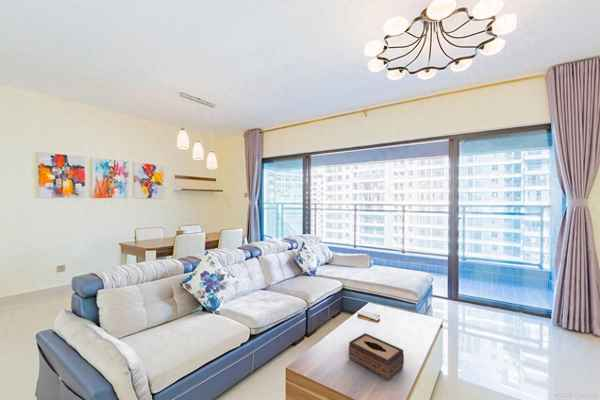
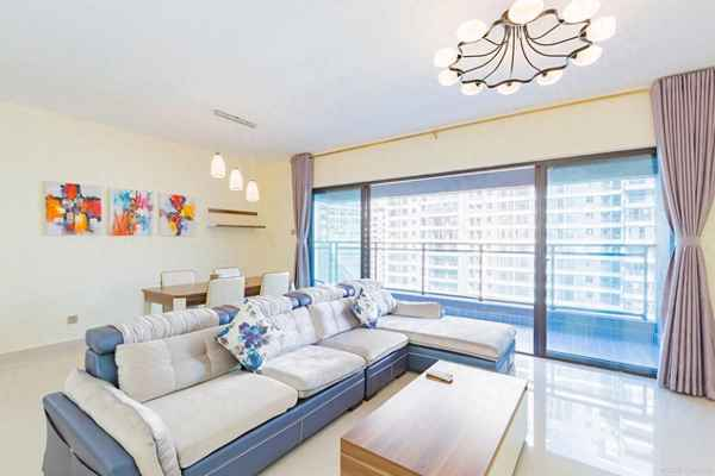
- tissue box [348,332,405,381]
